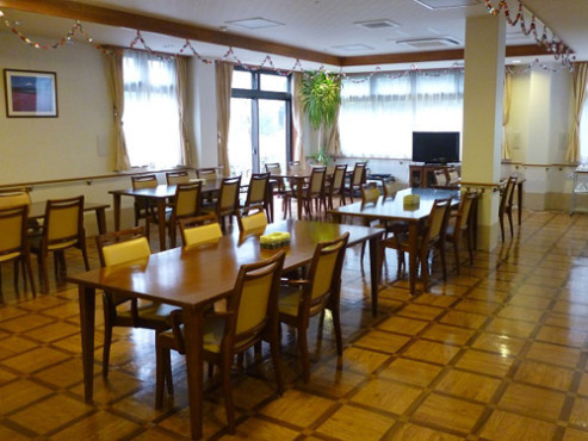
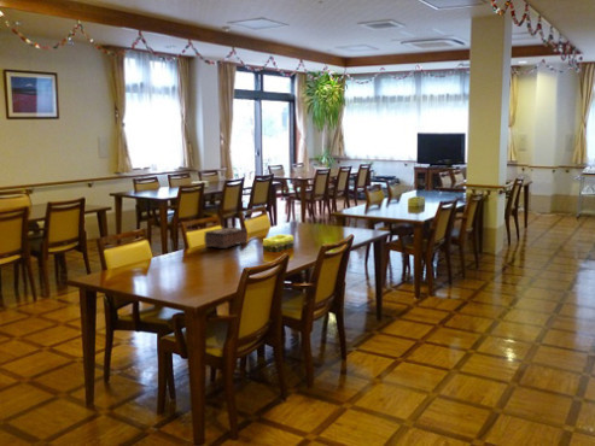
+ tissue box [203,227,249,250]
